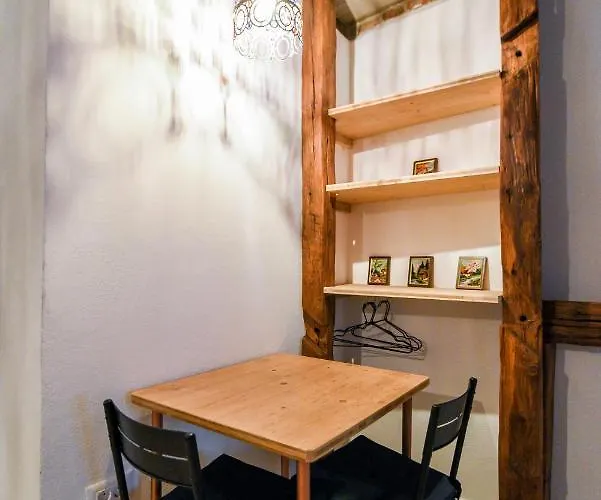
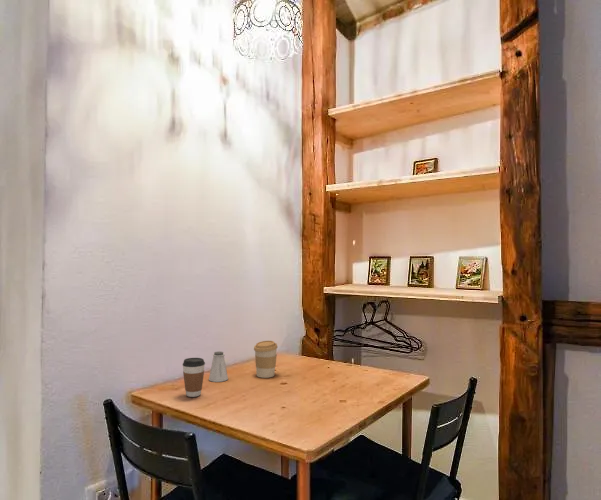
+ coffee cup [182,357,206,398]
+ saltshaker [208,351,229,383]
+ coffee cup [253,340,279,379]
